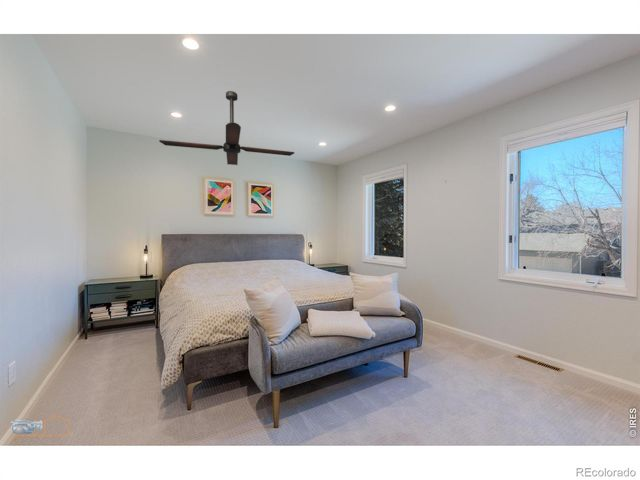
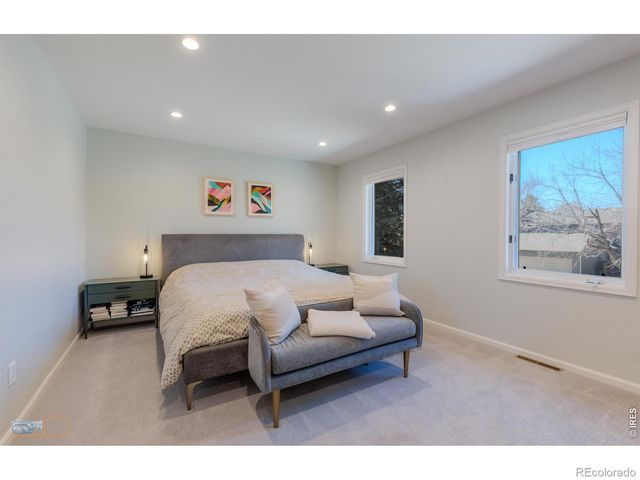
- ceiling fan [158,90,295,166]
